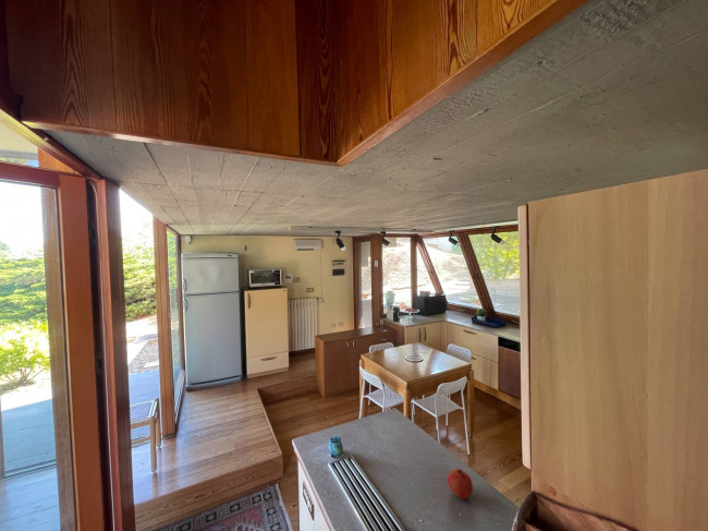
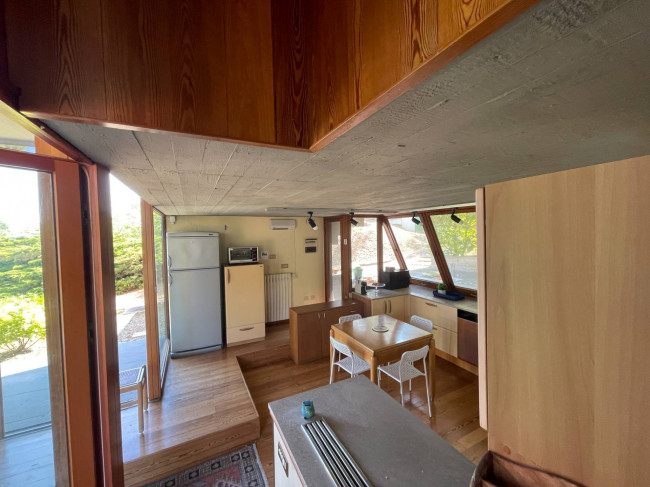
- fruit [447,468,474,500]
